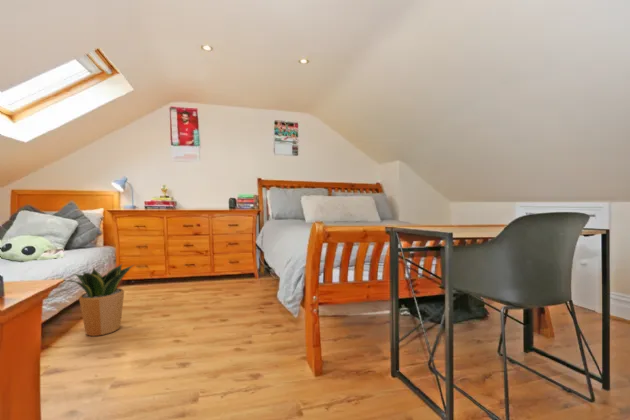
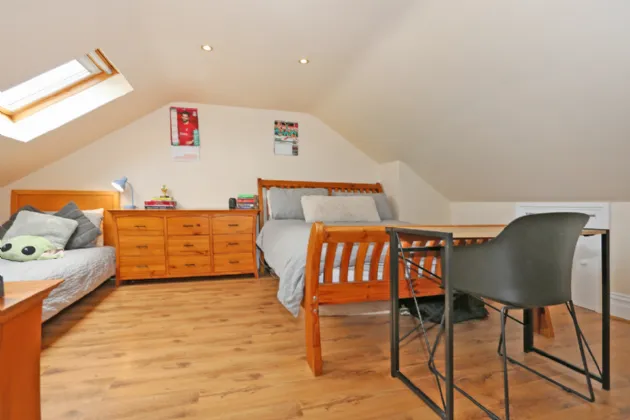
- potted plant [65,263,135,337]
